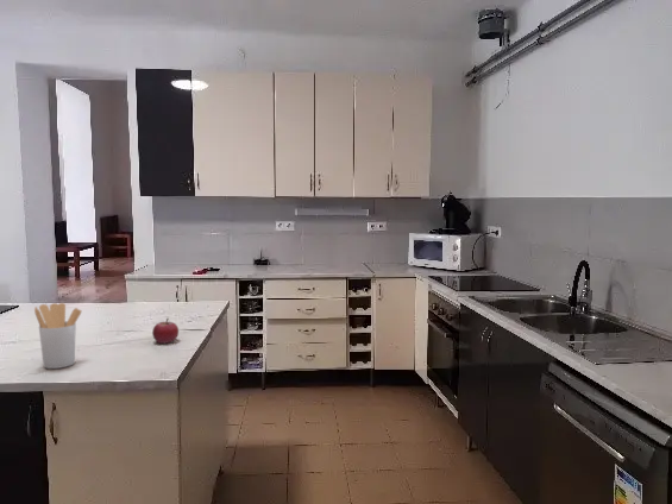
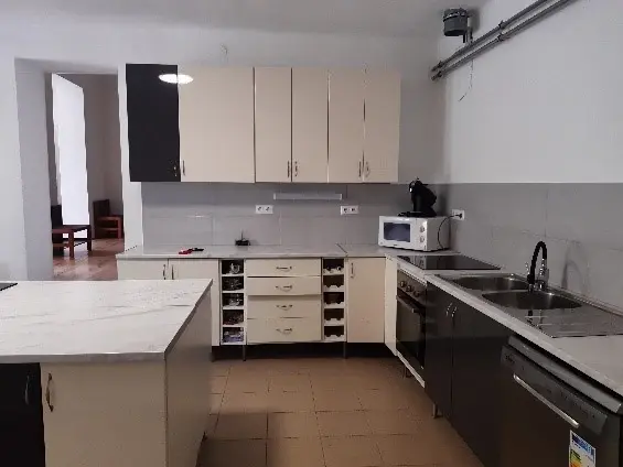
- fruit [151,317,180,345]
- utensil holder [33,302,82,370]
